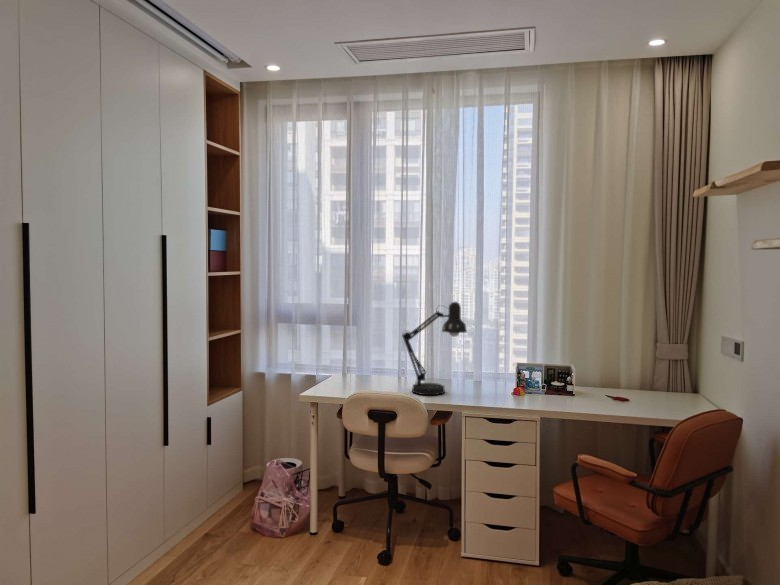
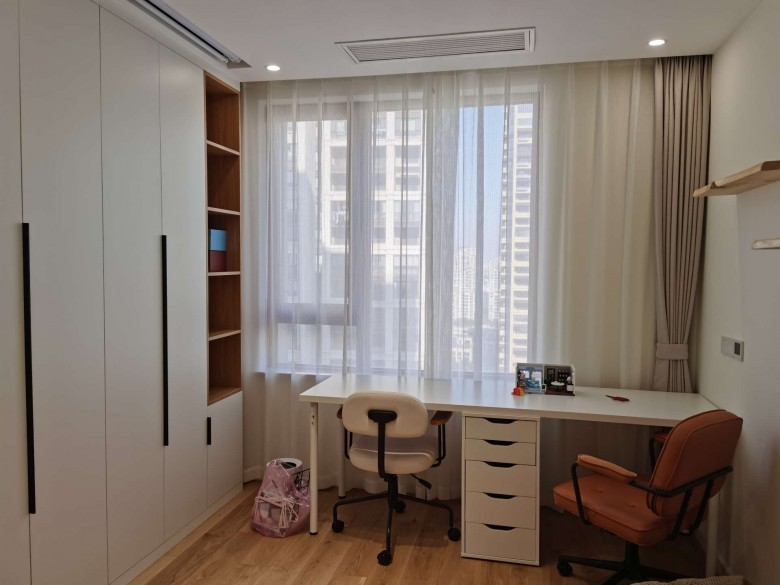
- desk lamp [401,301,468,396]
